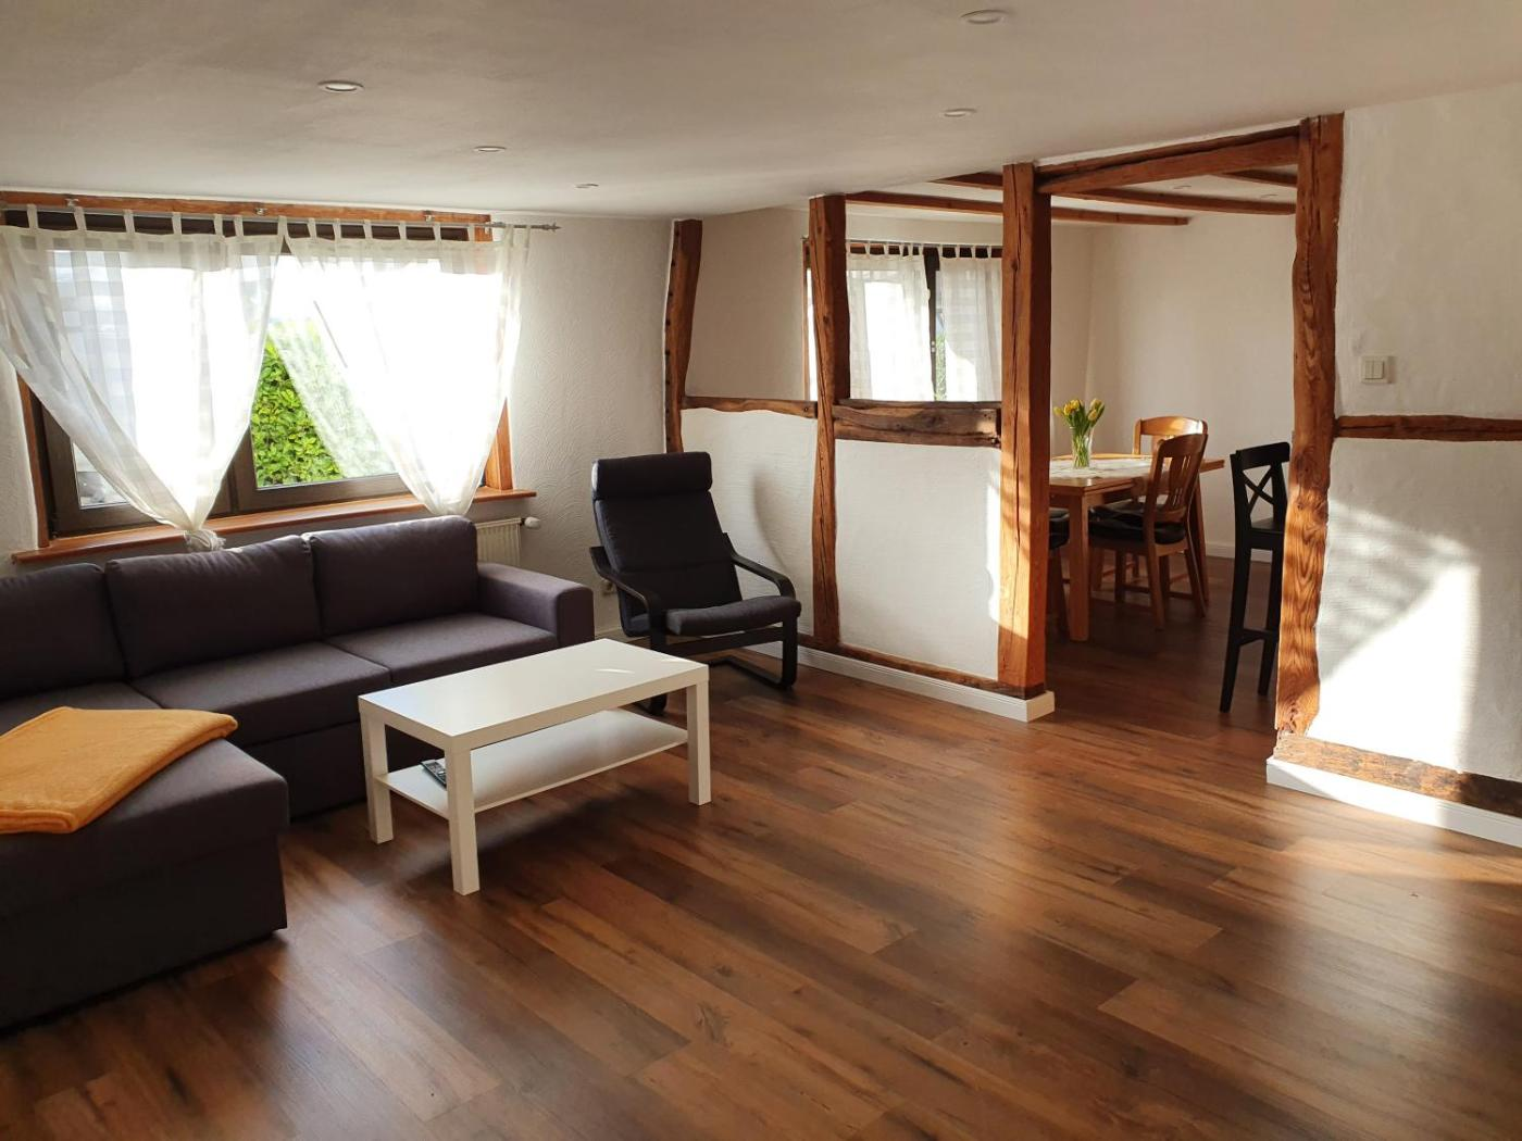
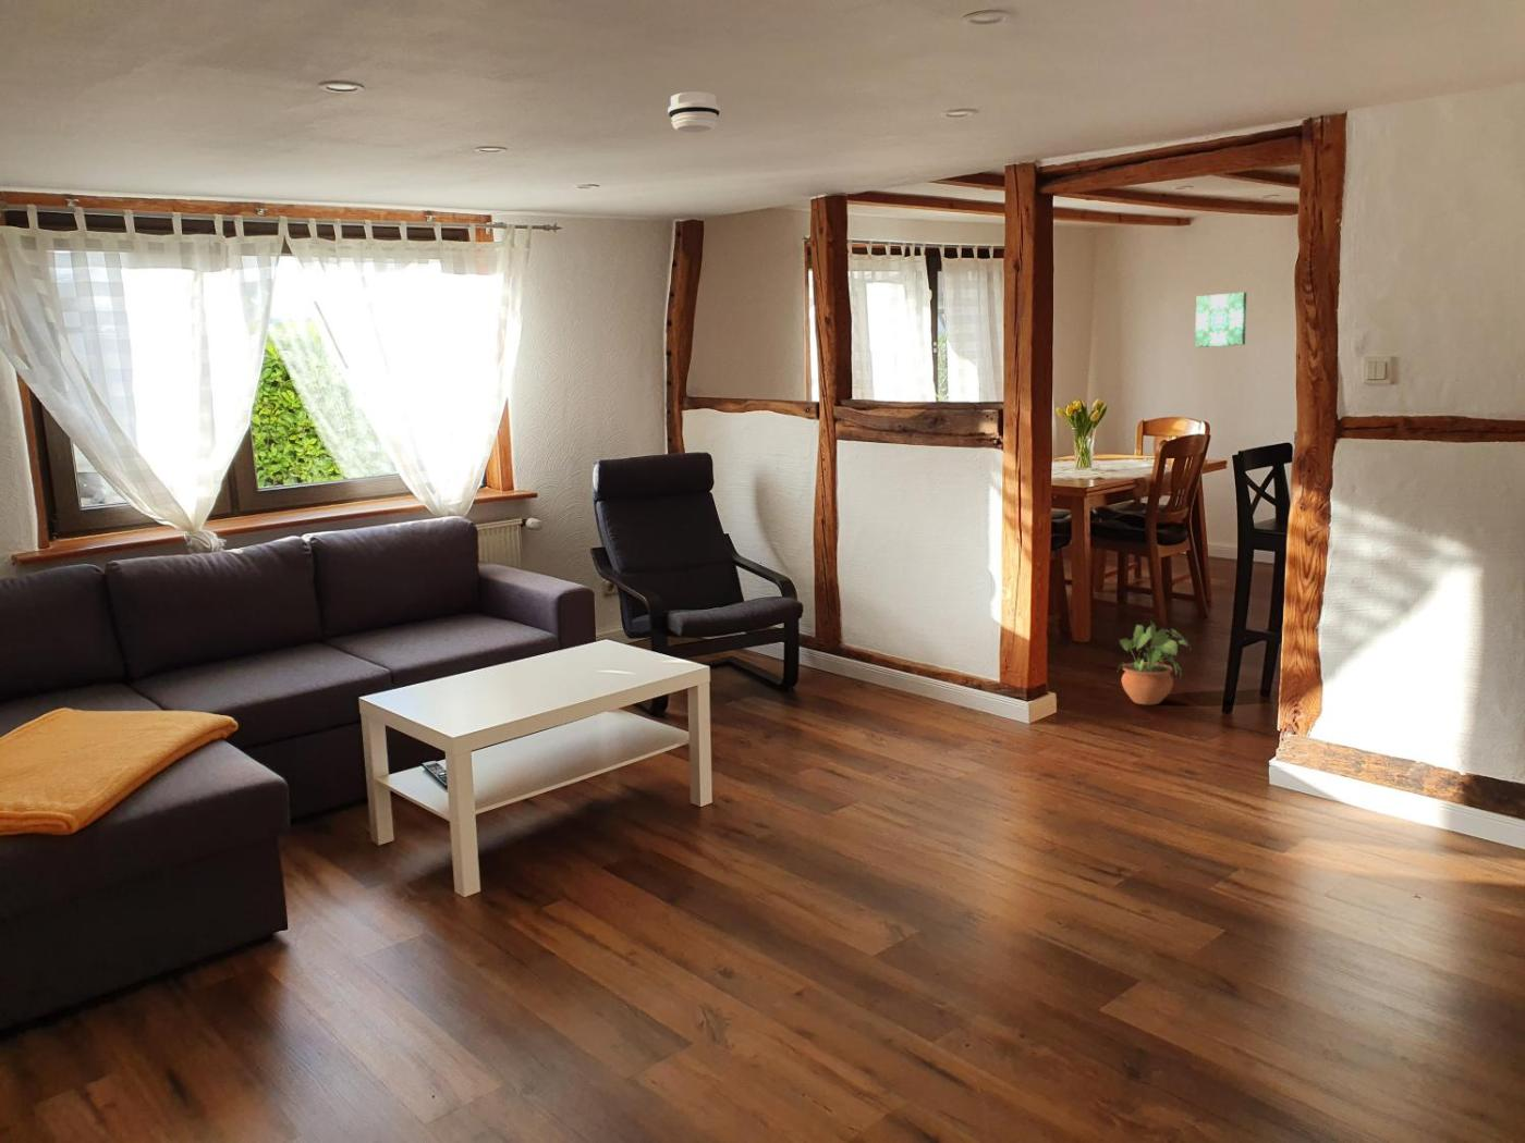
+ smoke detector [666,91,722,134]
+ wall art [1194,292,1248,348]
+ potted plant [1117,620,1191,706]
